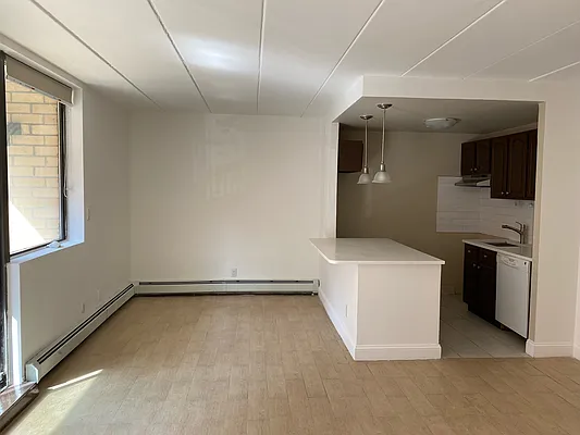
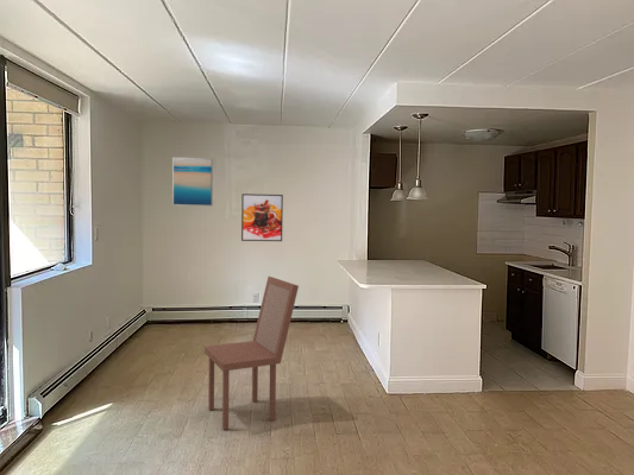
+ dining chair [203,276,300,431]
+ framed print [240,192,284,242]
+ wall art [171,157,214,207]
